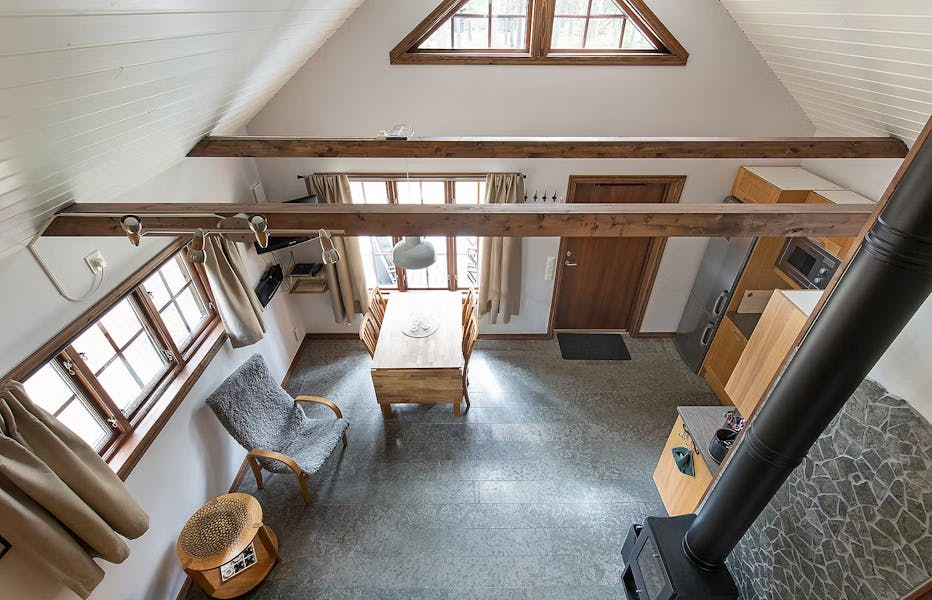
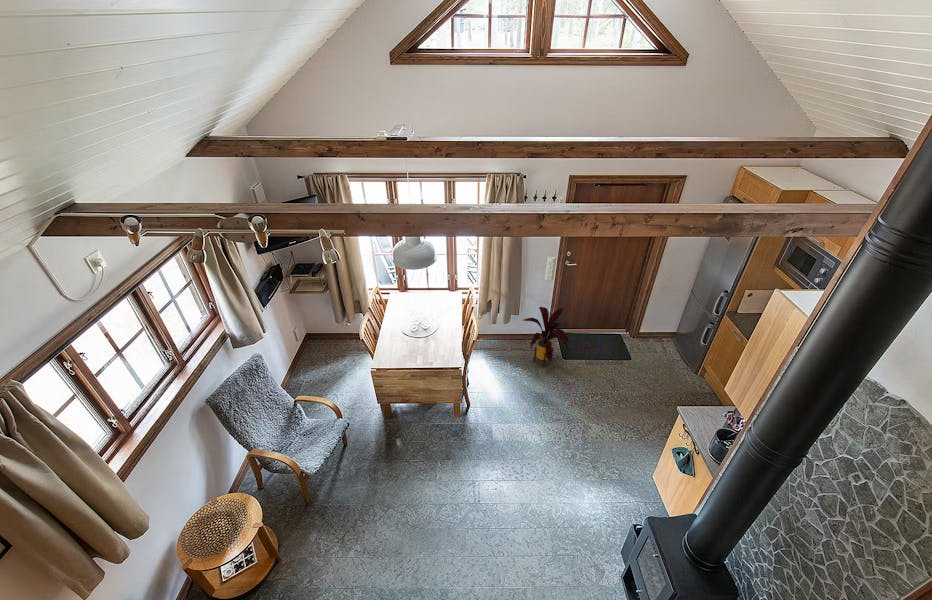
+ house plant [522,306,570,368]
